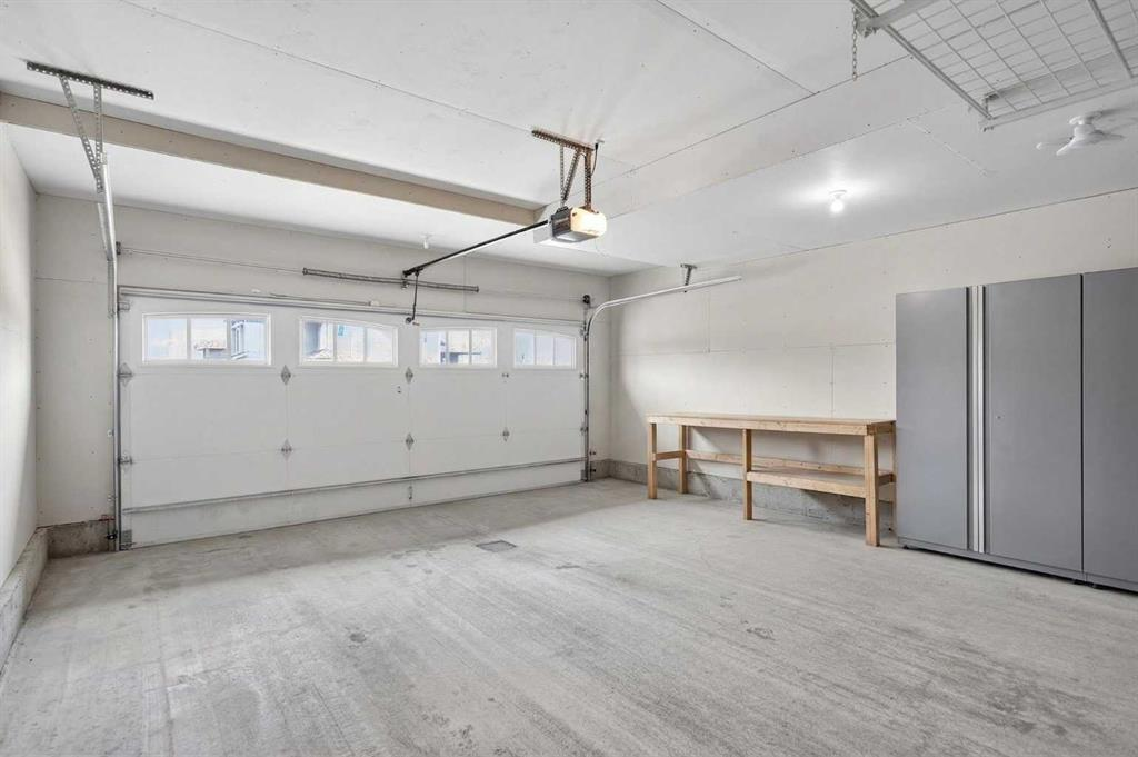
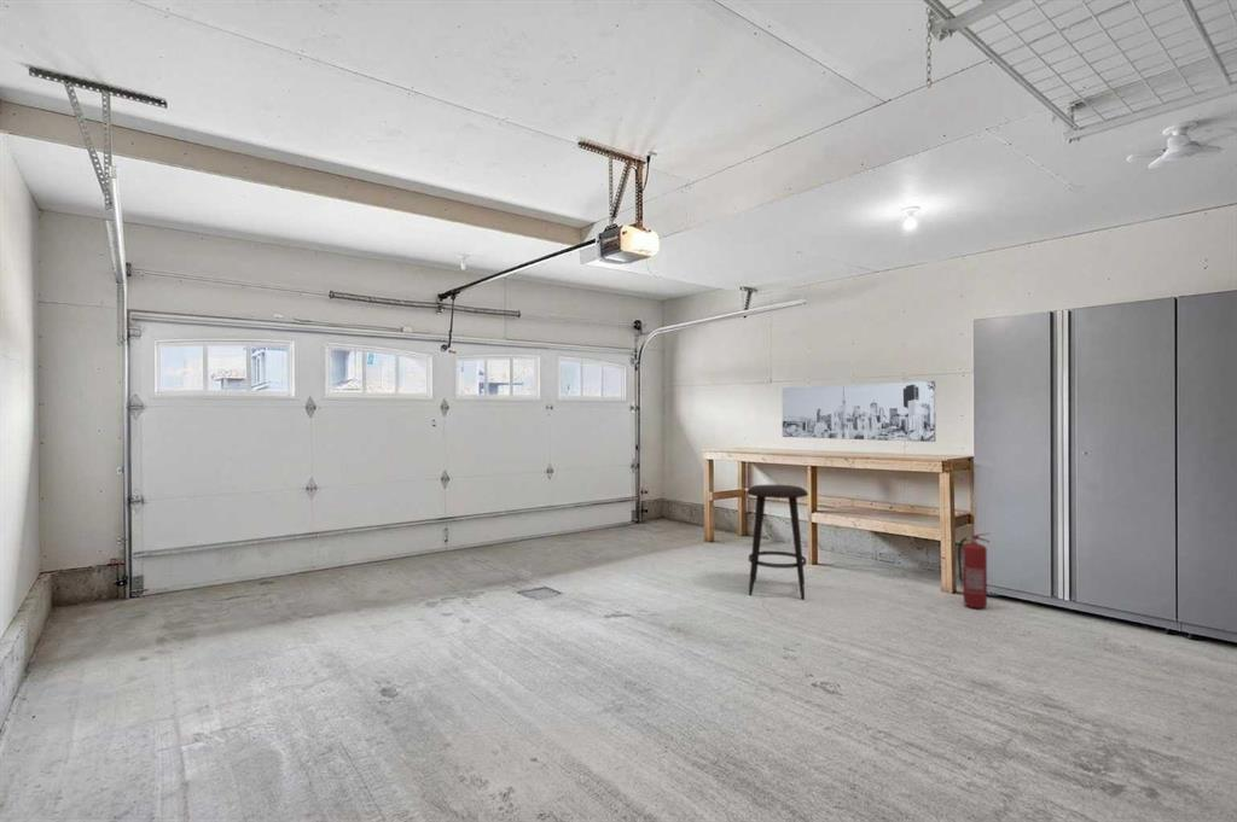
+ fire extinguisher [957,532,991,610]
+ stool [745,484,809,601]
+ wall art [780,380,936,443]
